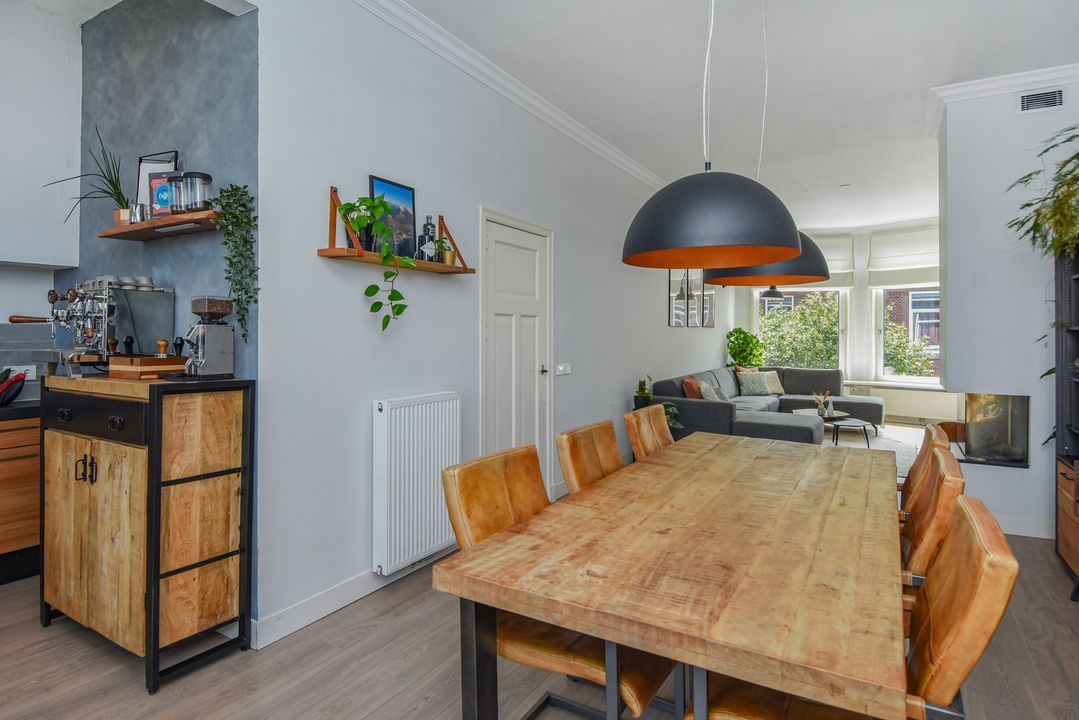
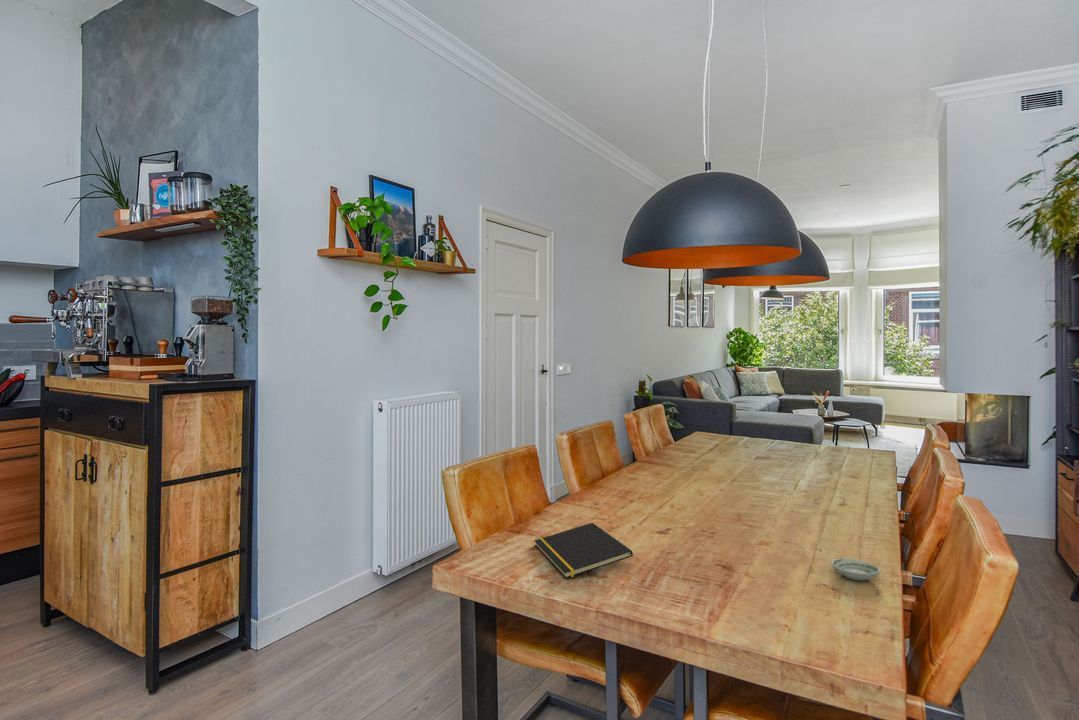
+ notepad [533,522,634,579]
+ saucer [830,558,882,581]
